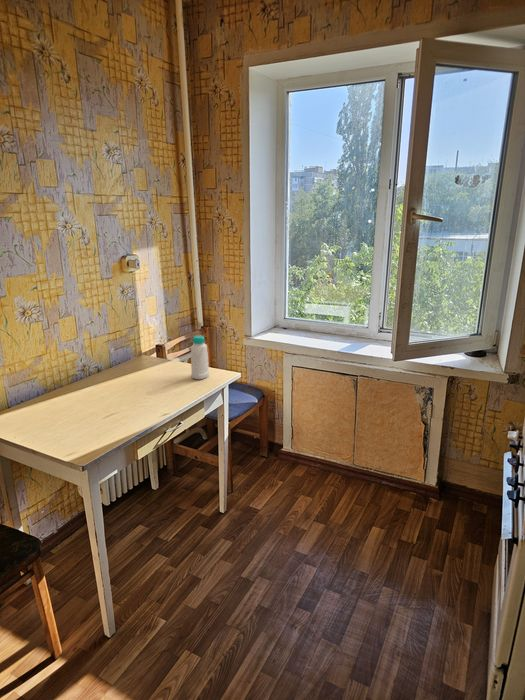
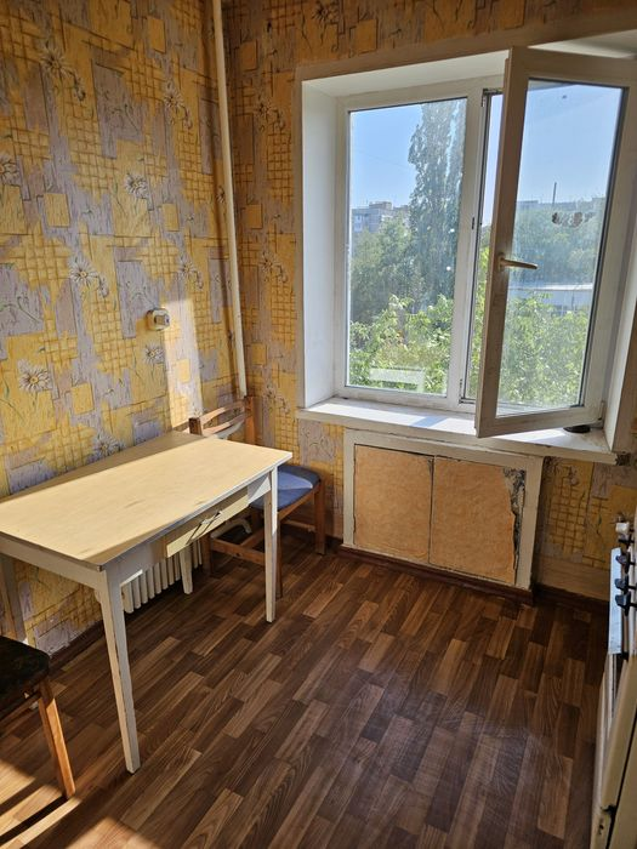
- bottle [190,335,210,380]
